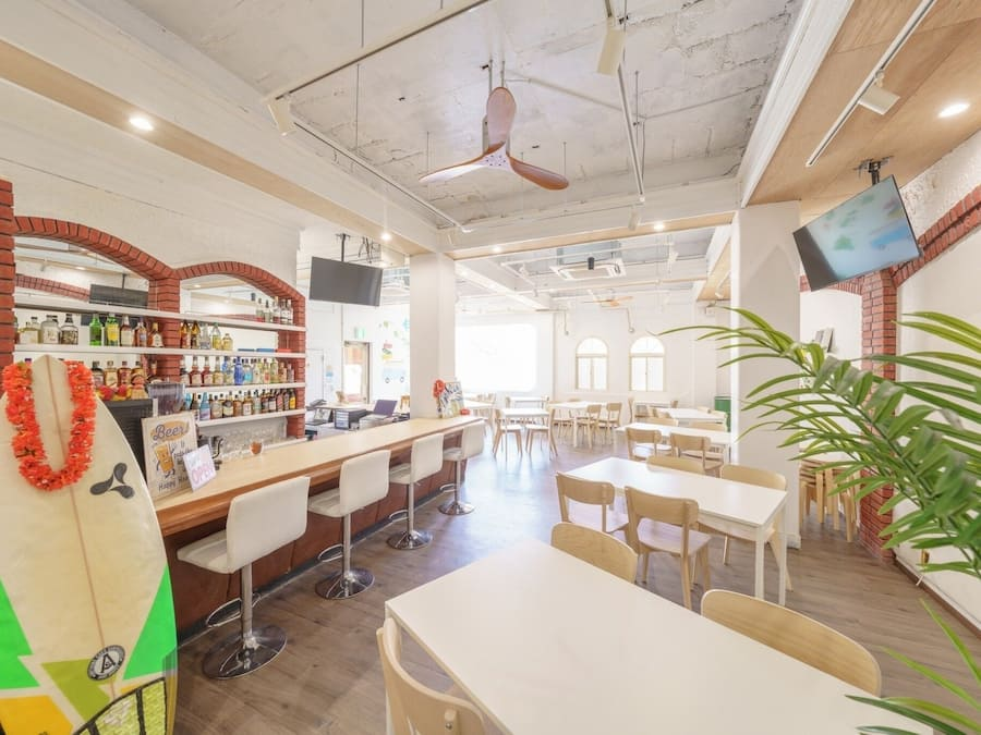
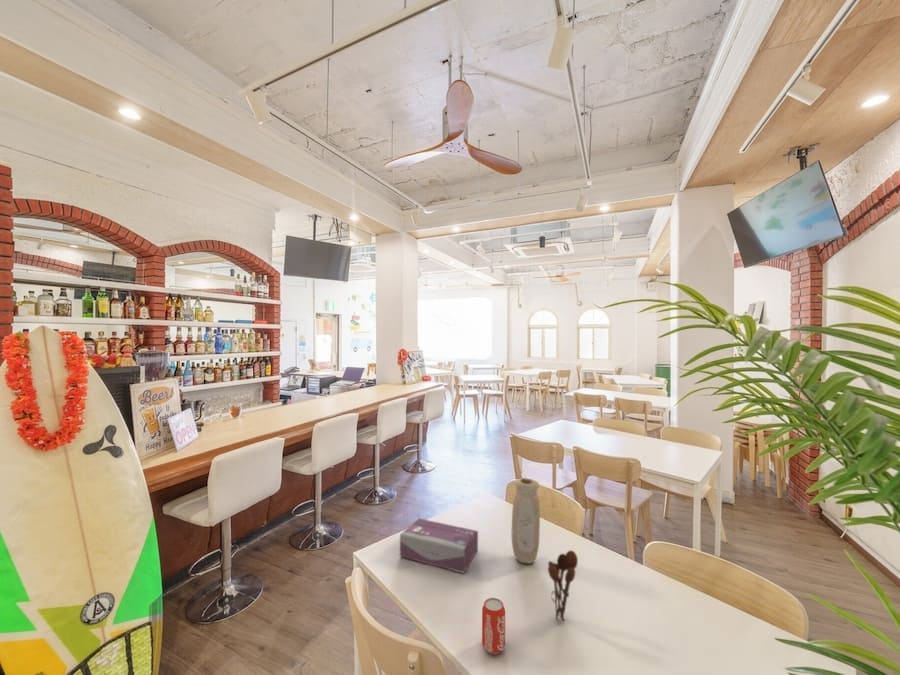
+ vase [511,477,541,565]
+ utensil holder [547,549,579,622]
+ beverage can [481,597,506,655]
+ tissue box [399,517,479,574]
